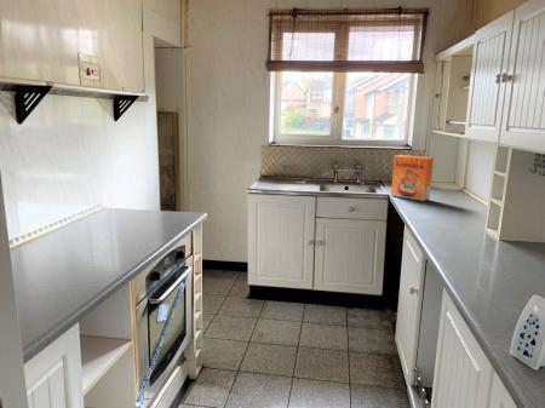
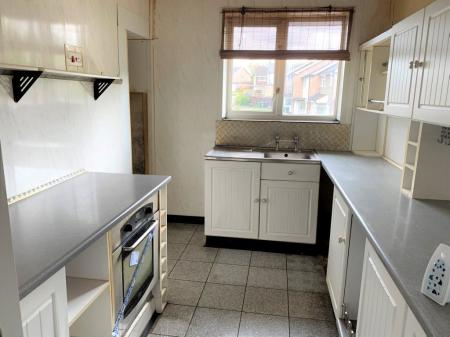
- cereal box [390,154,435,202]
